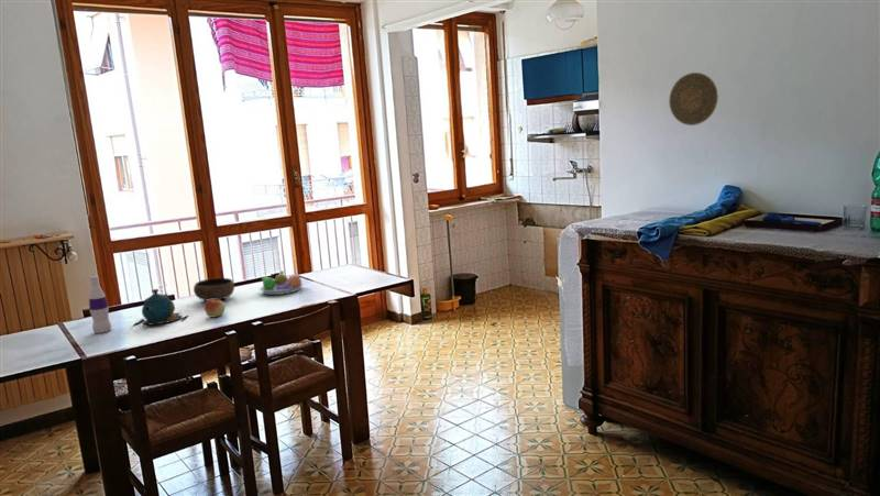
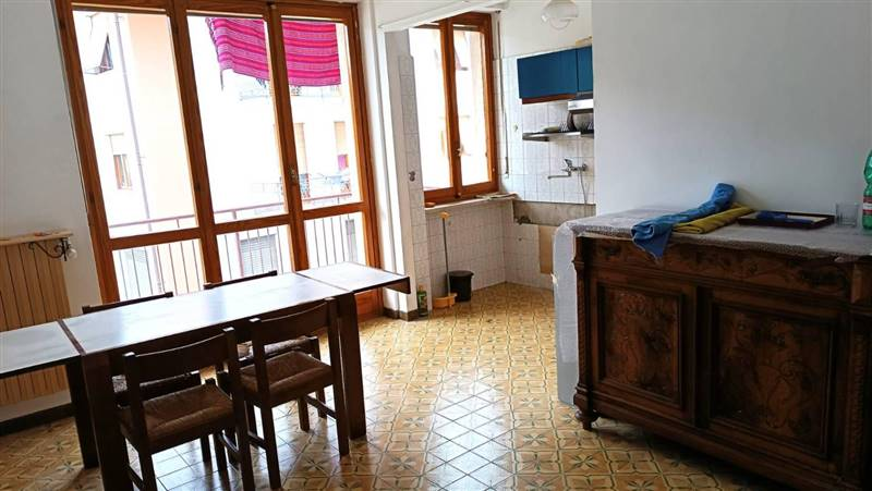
- decorative plate [668,71,719,126]
- apple [204,299,227,318]
- bowl [193,277,235,301]
- fruit bowl [258,269,305,296]
- bottle [88,275,112,334]
- teapot [133,288,190,329]
